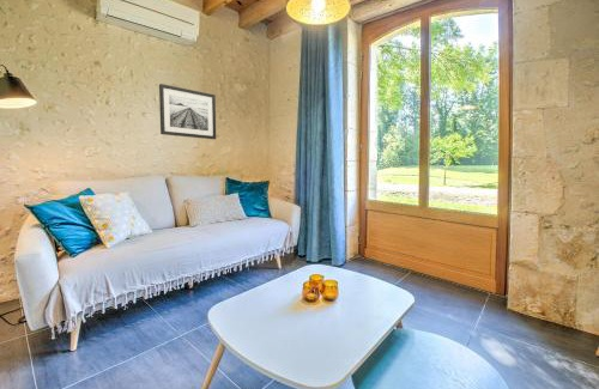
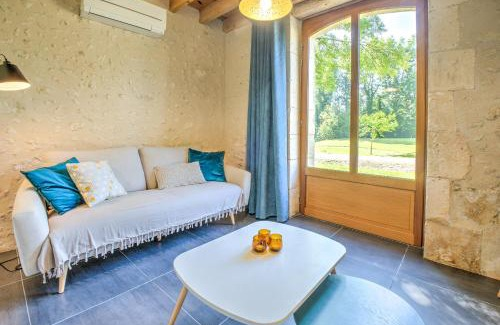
- wall art [158,83,217,140]
